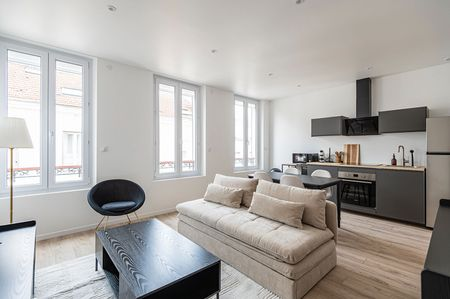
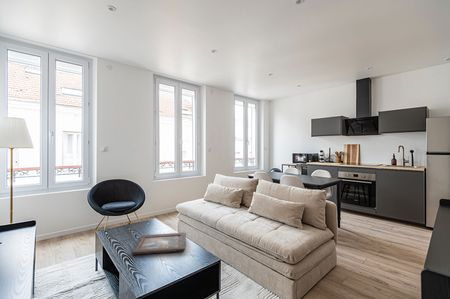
+ decorative tray [130,232,187,256]
